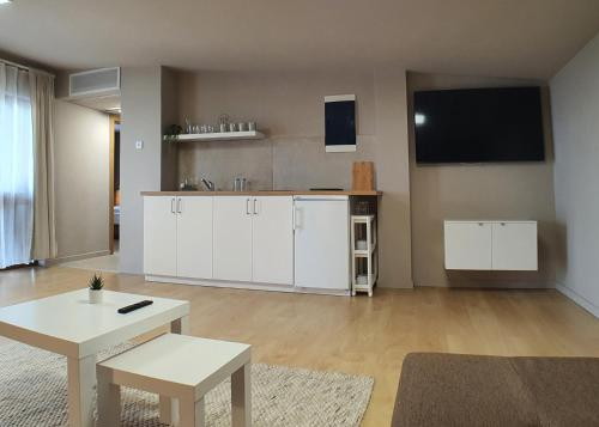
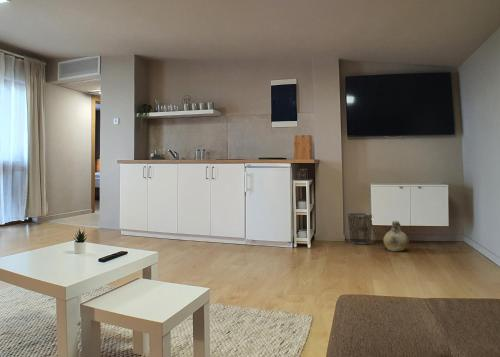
+ ceramic jug [382,220,410,252]
+ waste bin [346,212,374,245]
